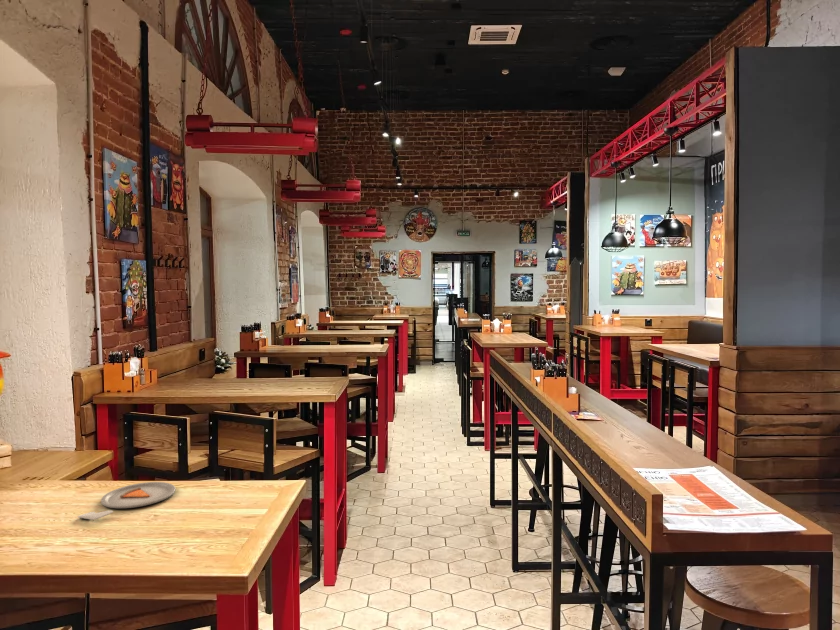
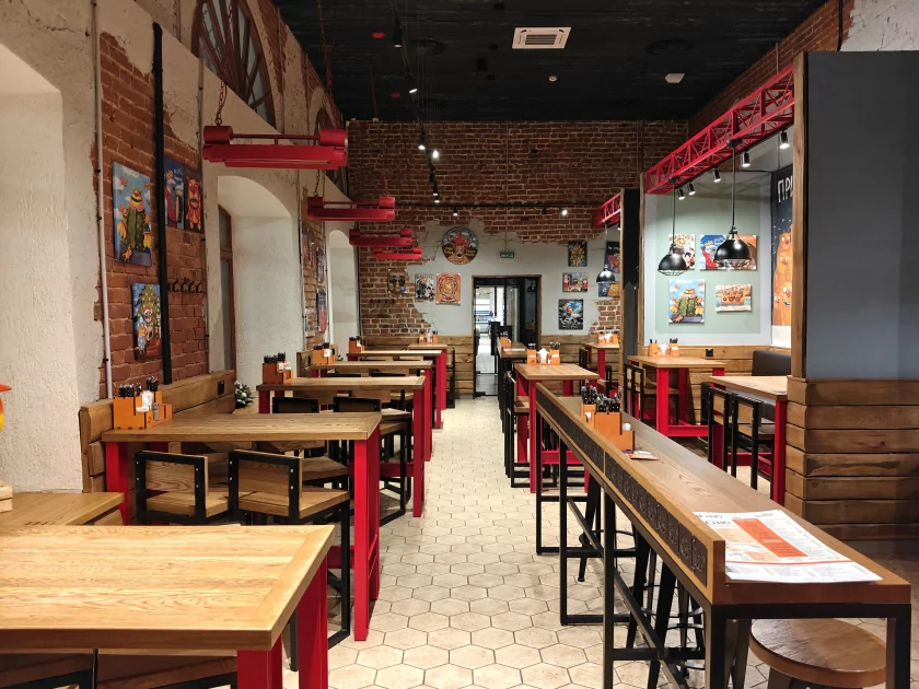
- dinner plate [77,481,176,521]
